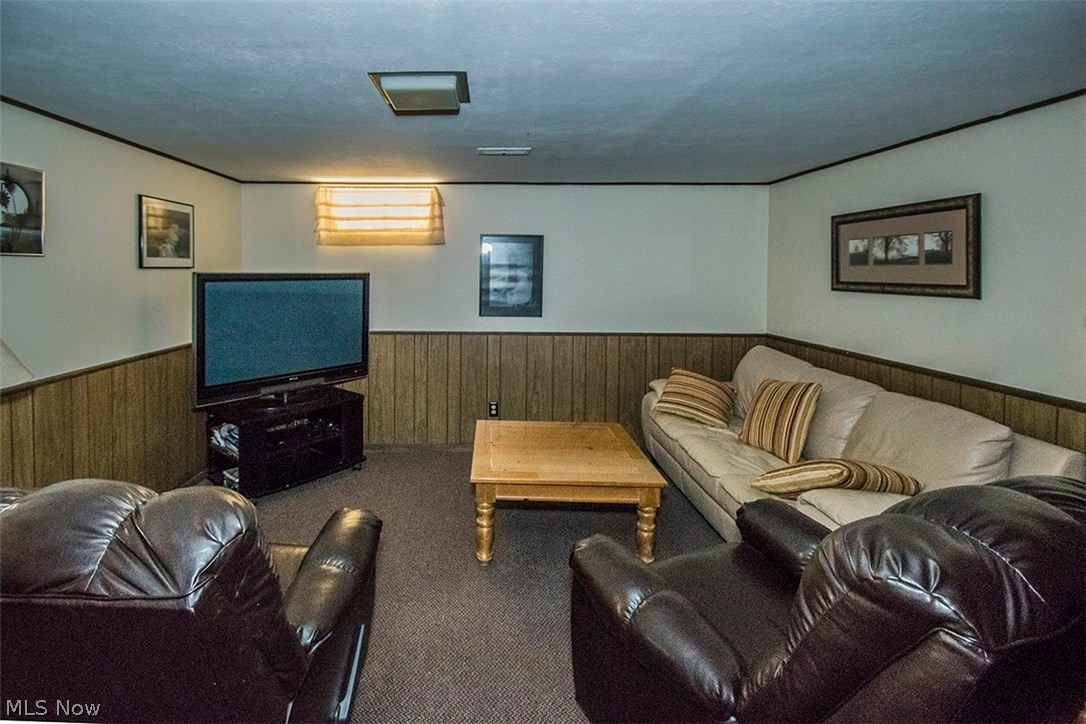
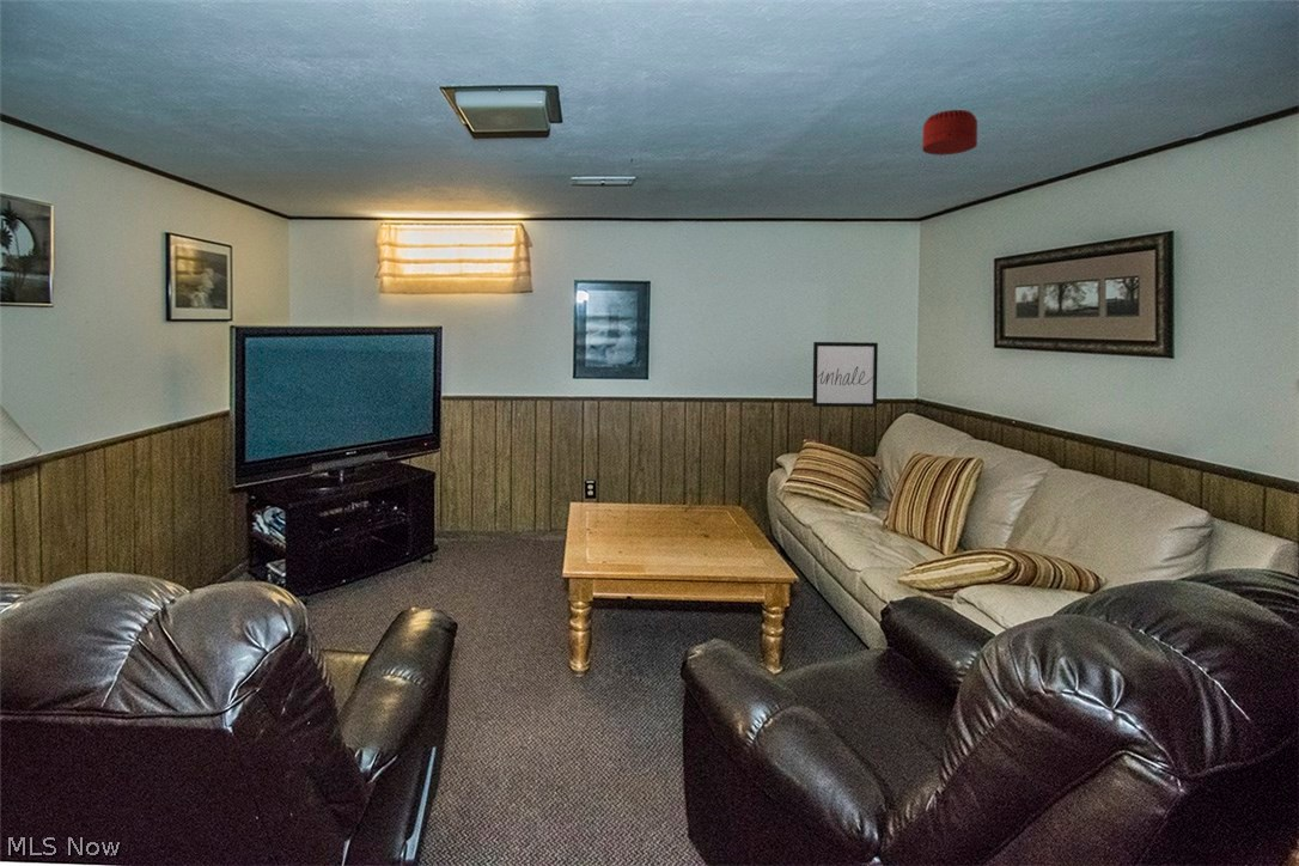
+ wall art [811,341,879,408]
+ smoke detector [921,109,978,157]
